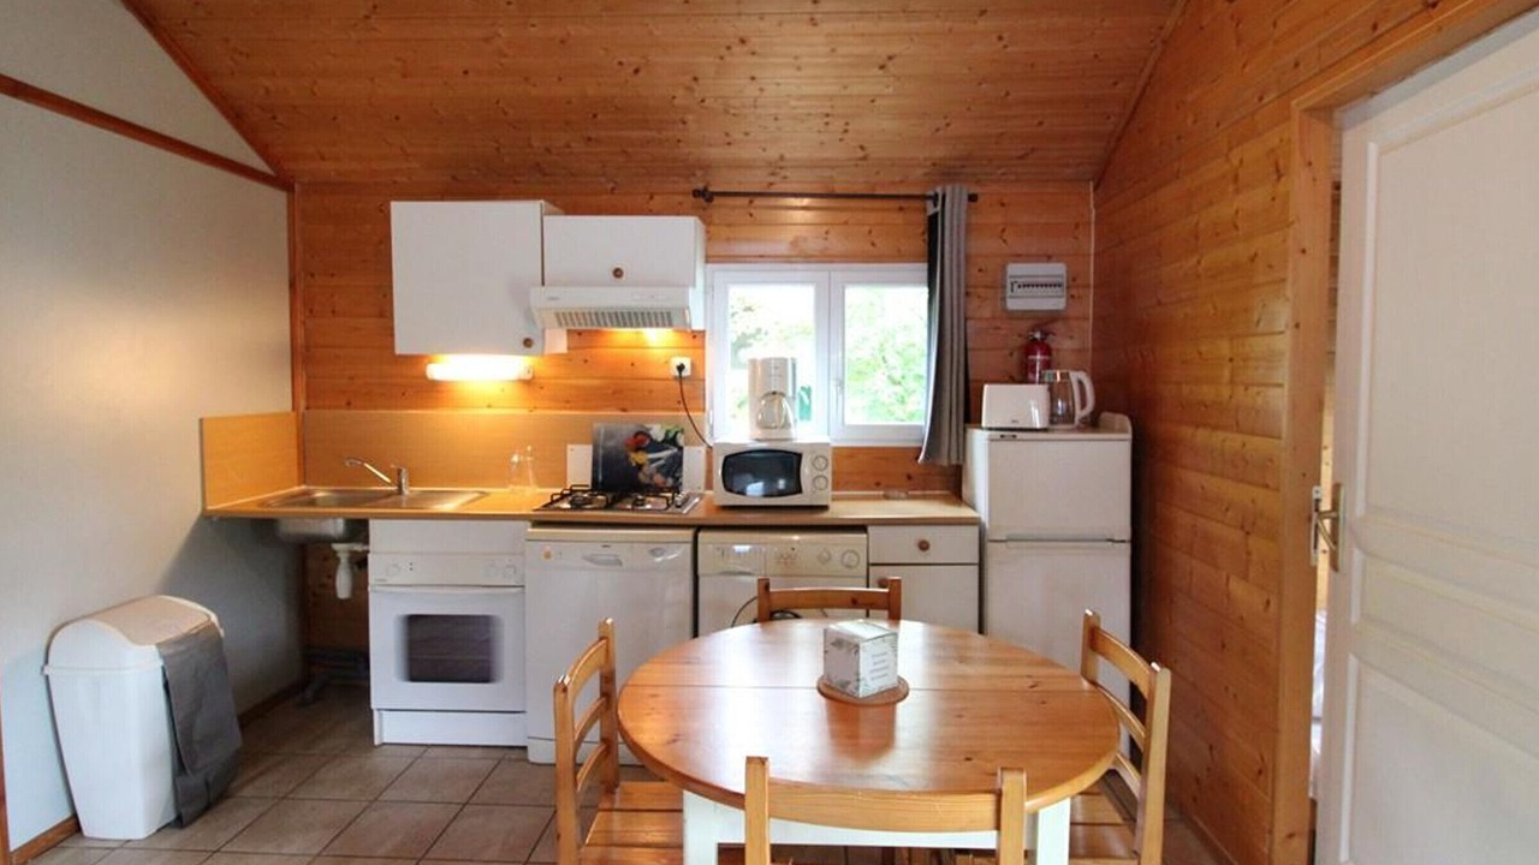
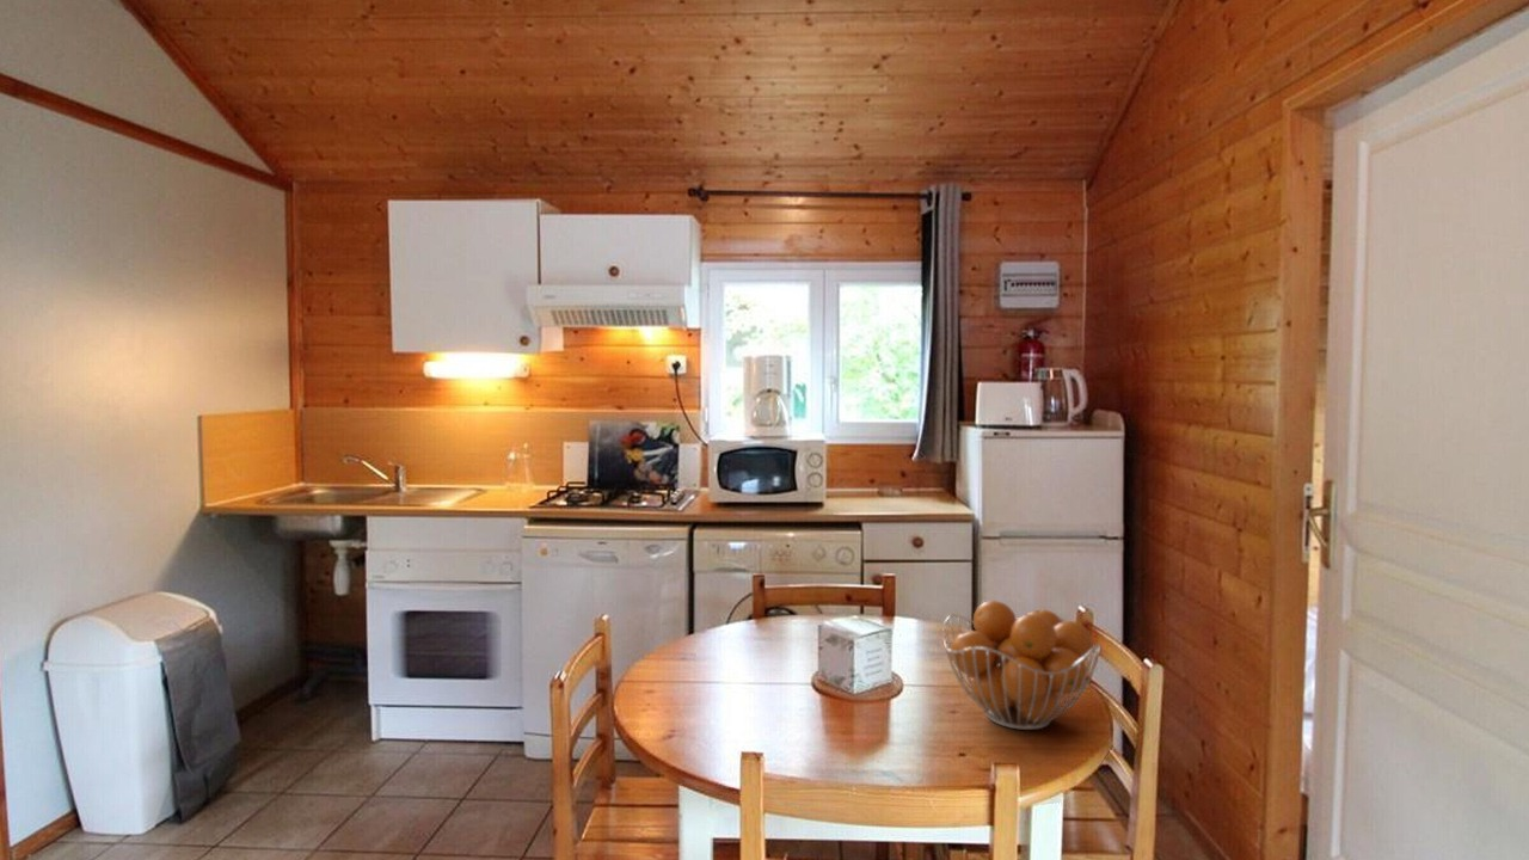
+ fruit basket [941,600,1103,731]
